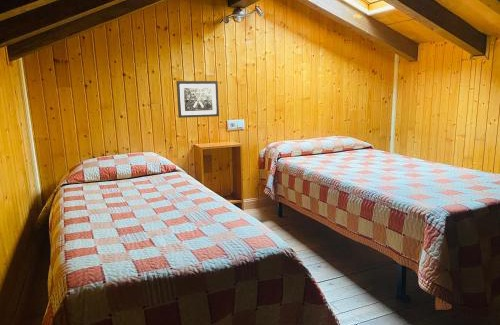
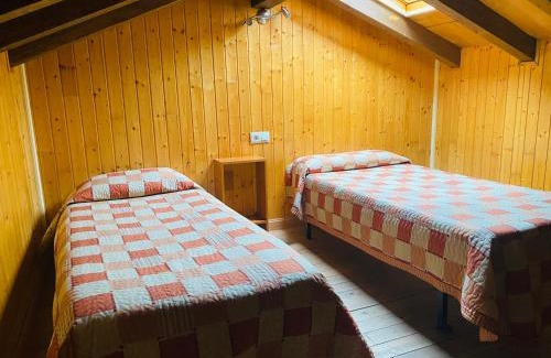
- wall art [176,80,220,119]
